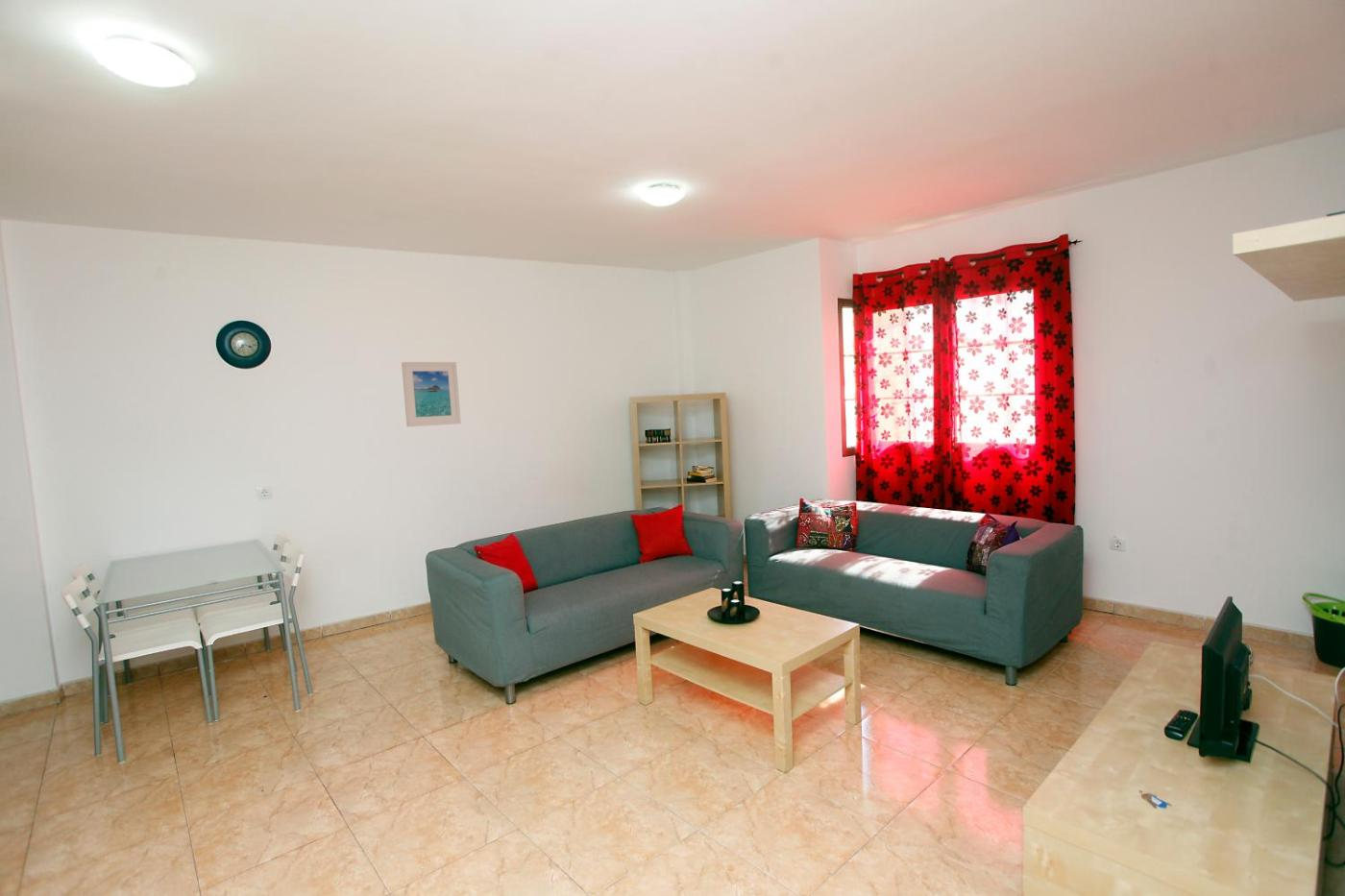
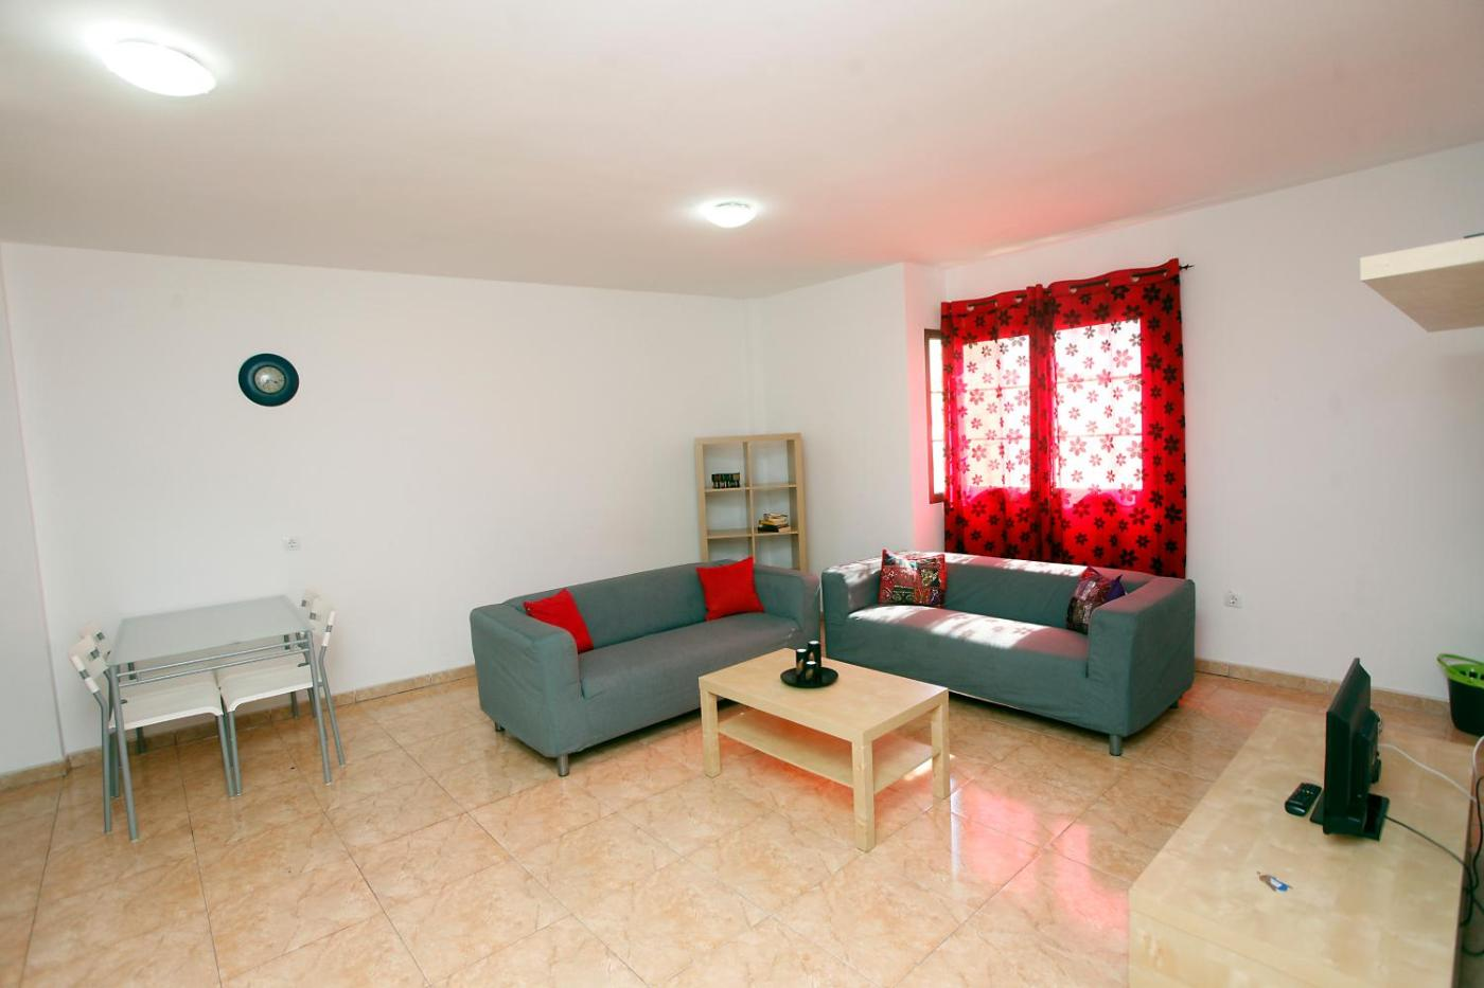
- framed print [401,361,462,427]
